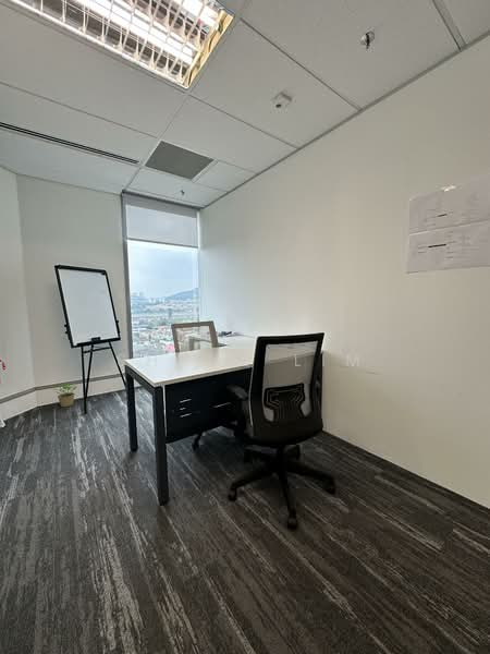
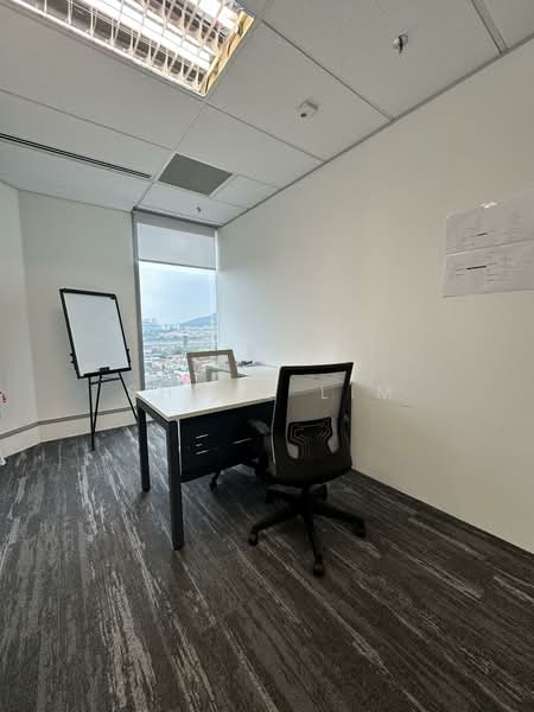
- potted plant [52,383,78,408]
